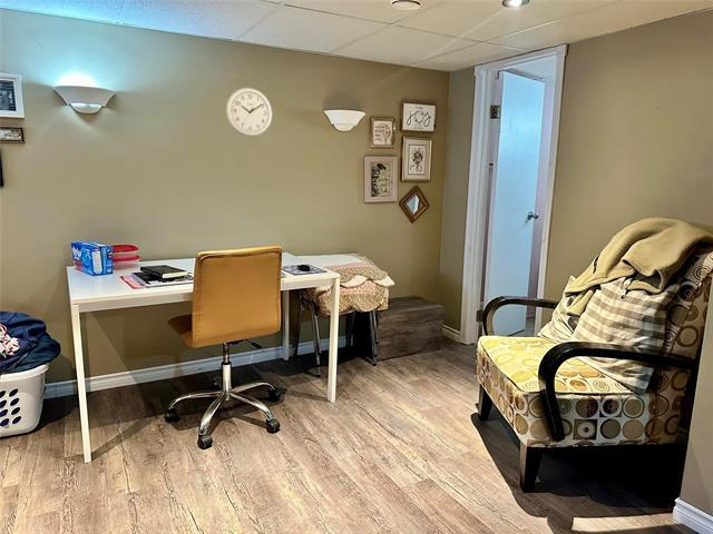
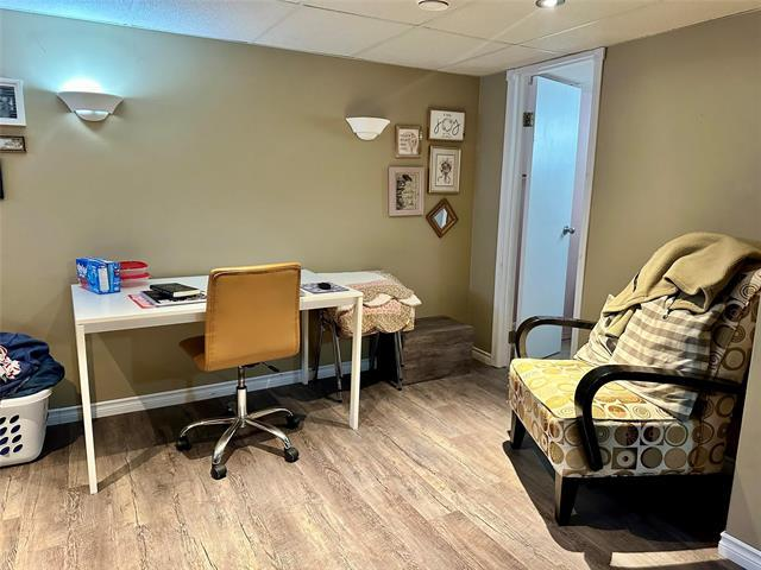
- wall clock [225,87,273,138]
